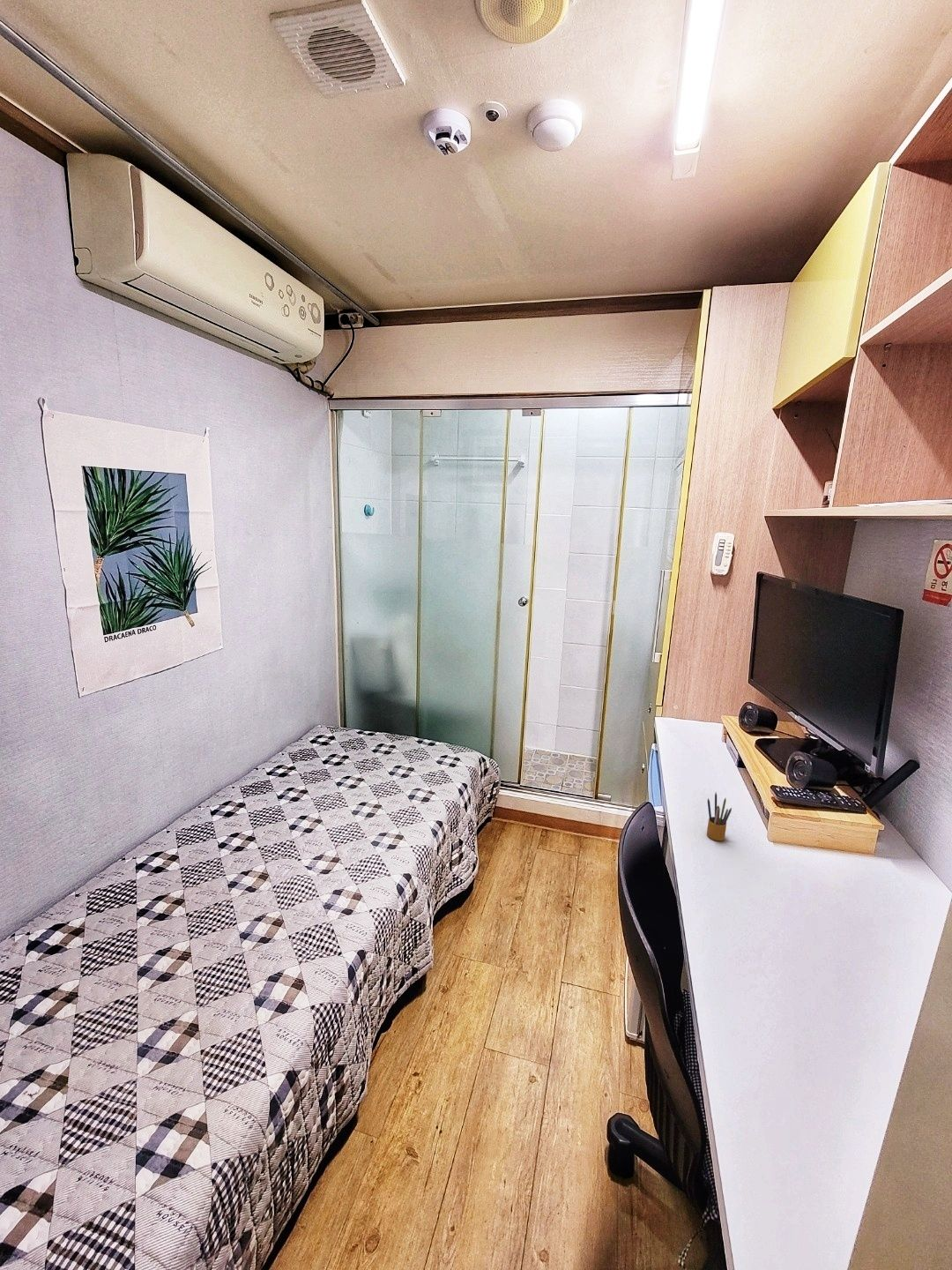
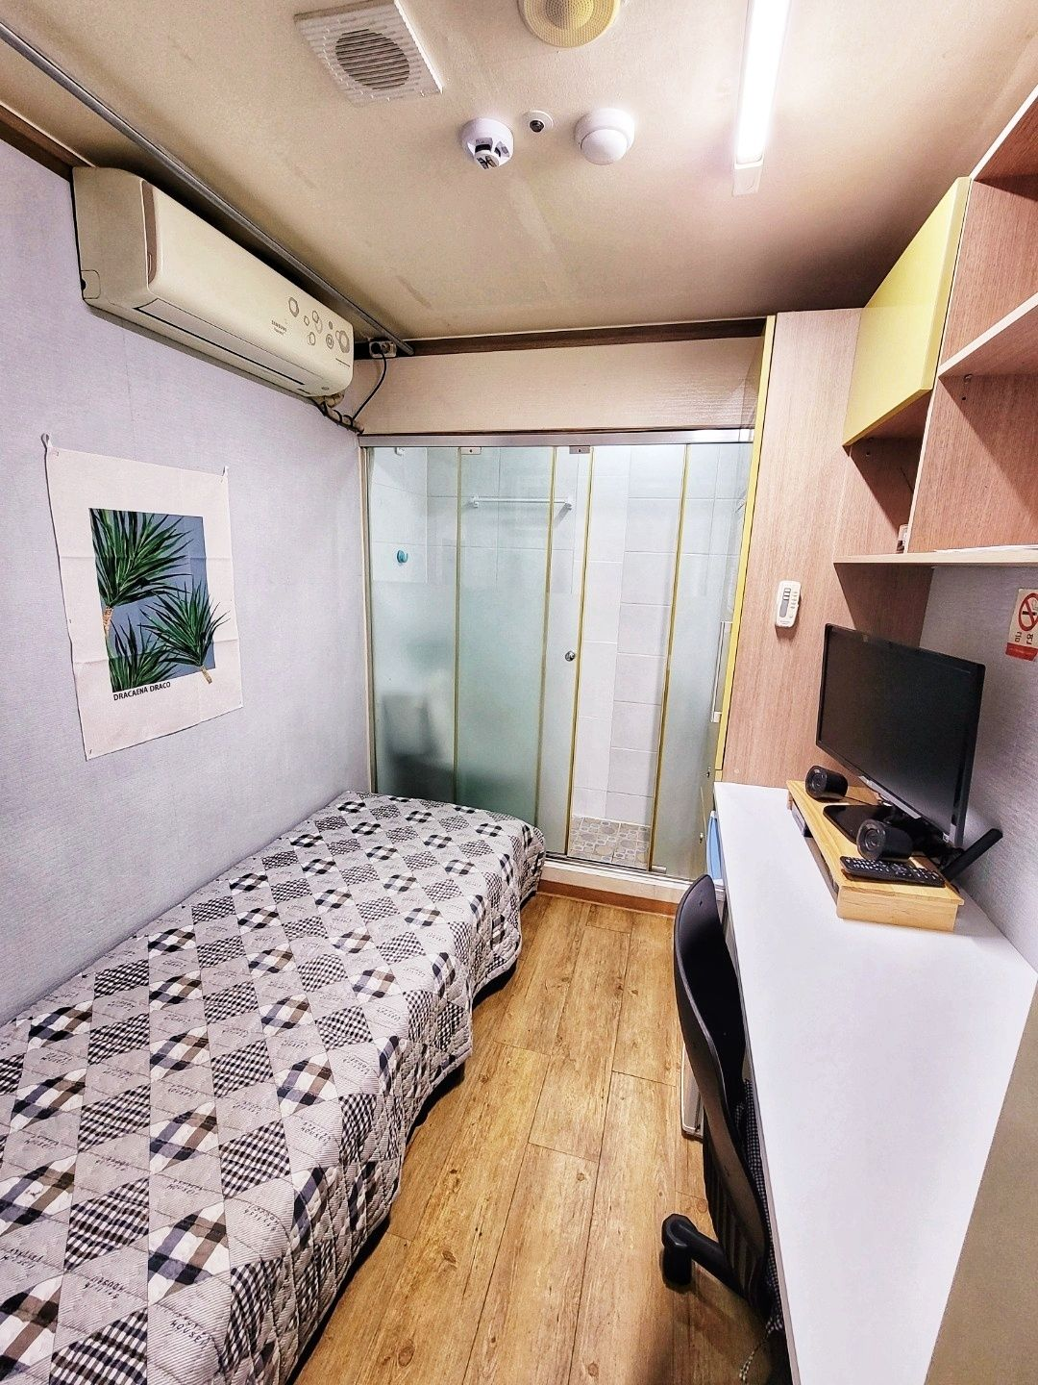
- pencil box [706,792,733,841]
